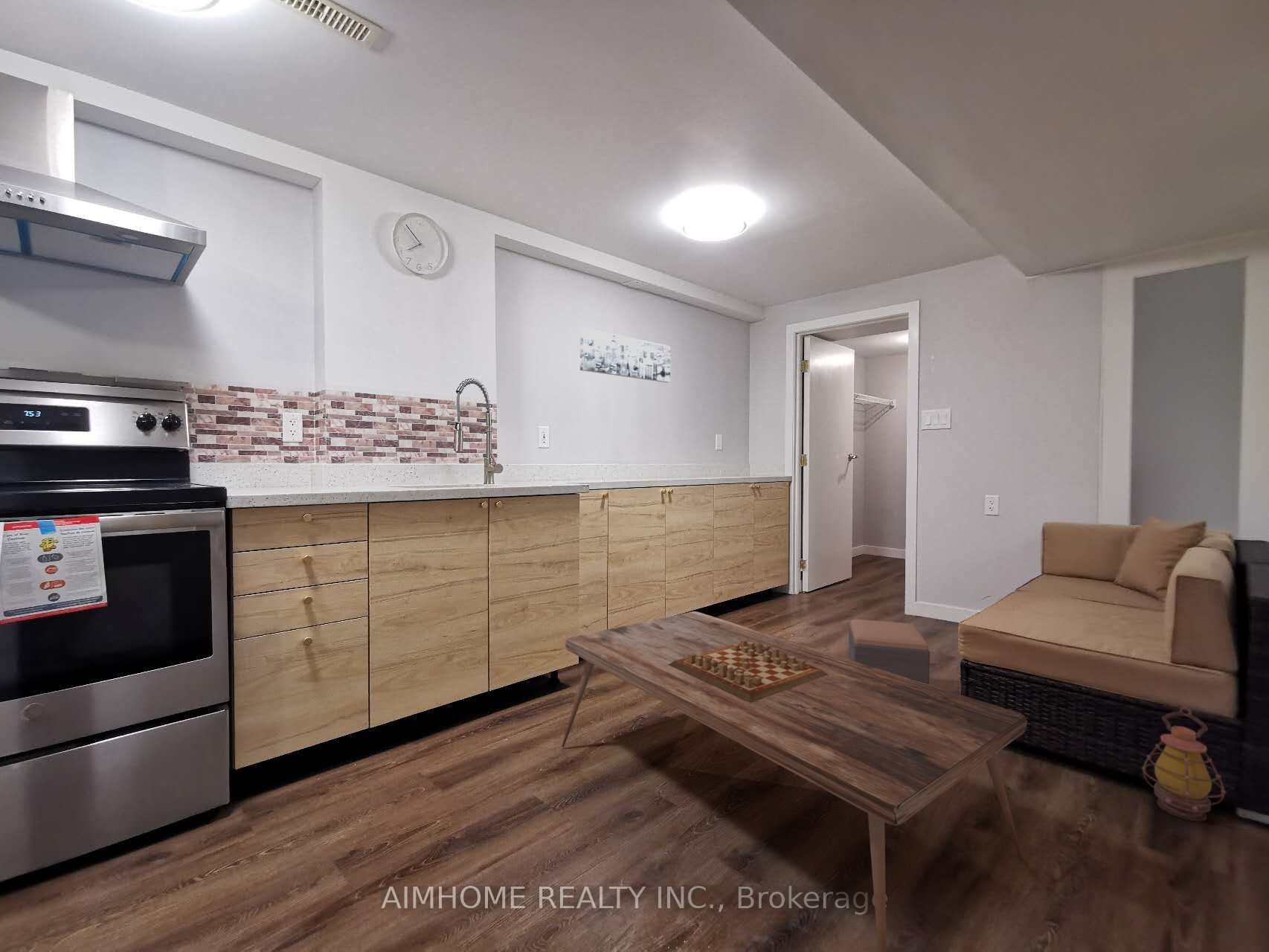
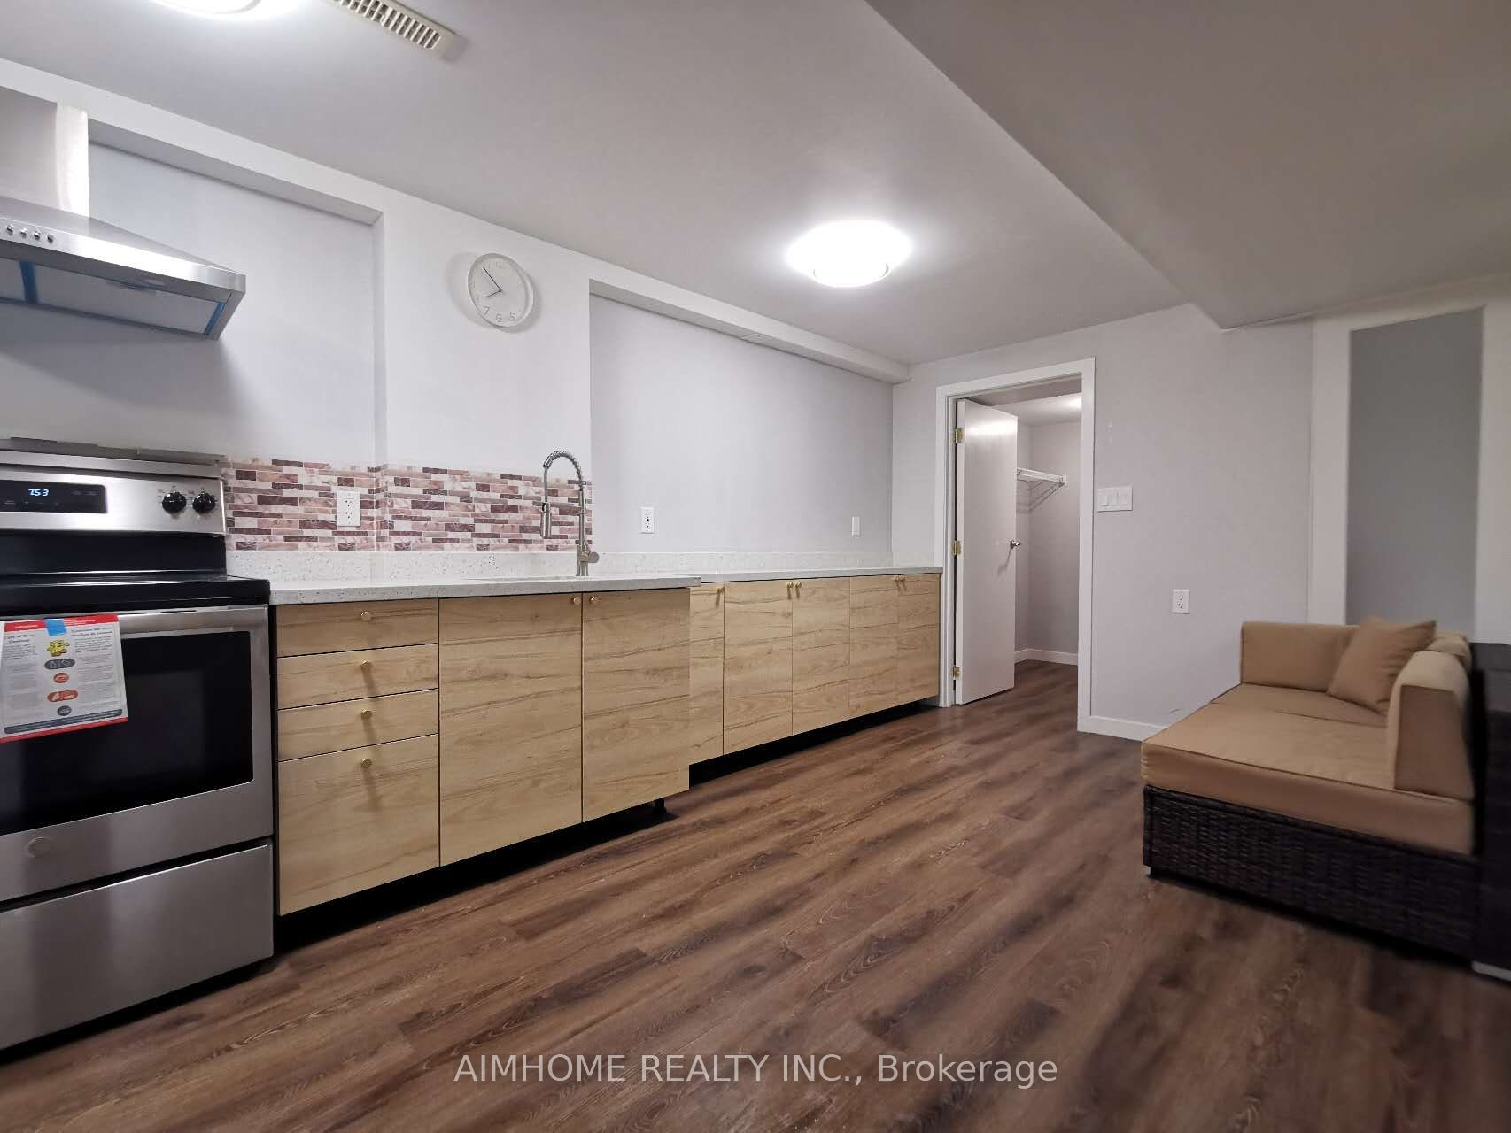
- footstool [848,619,931,685]
- wall art [579,327,671,383]
- coffee table [562,611,1028,952]
- lantern [1141,707,1227,823]
